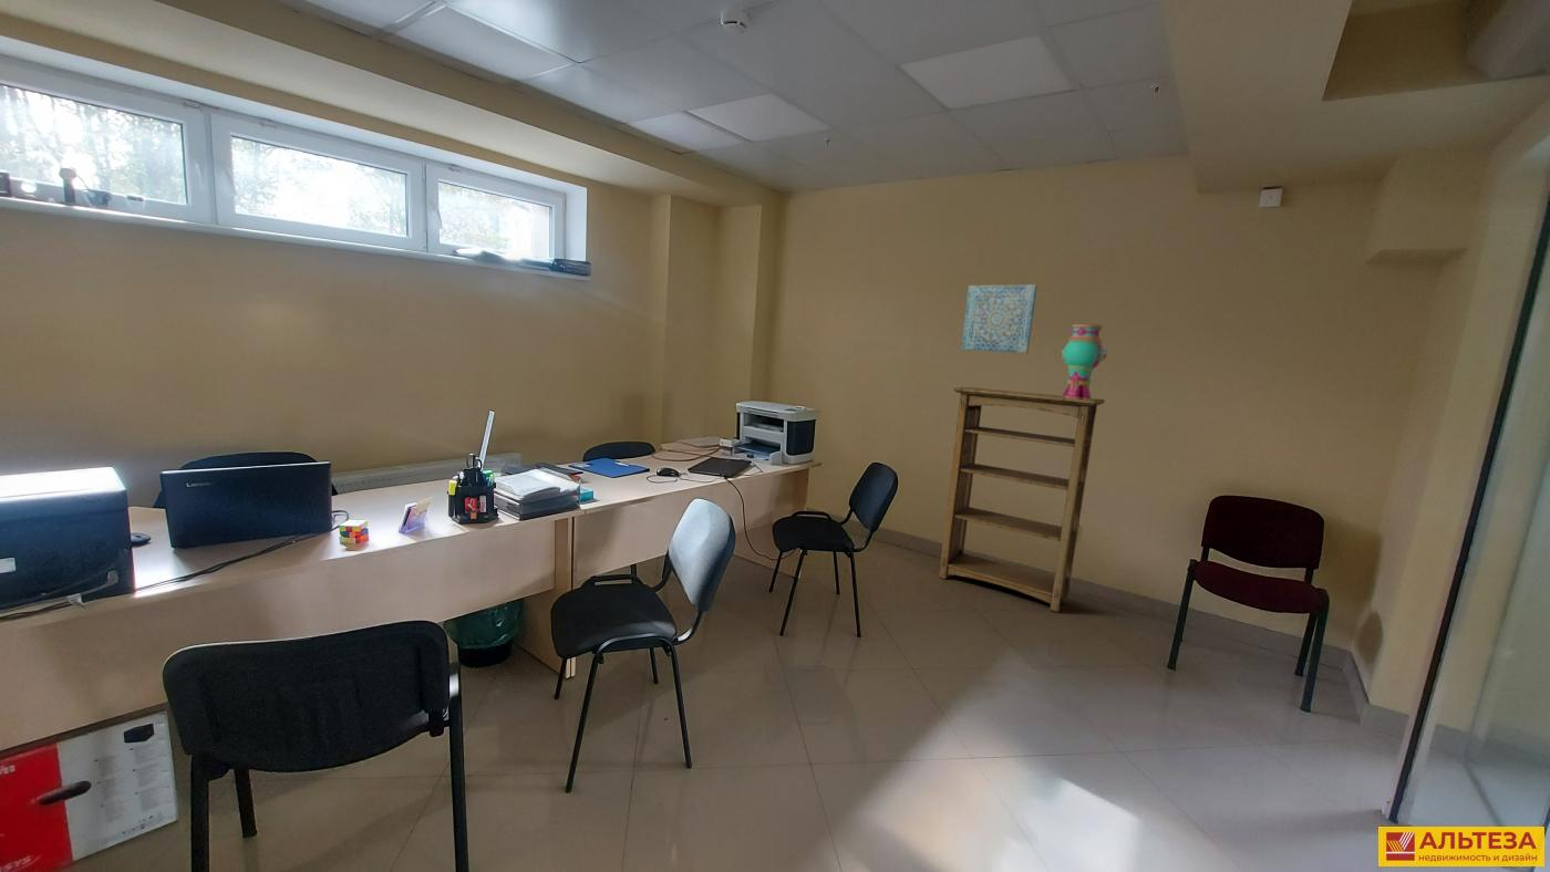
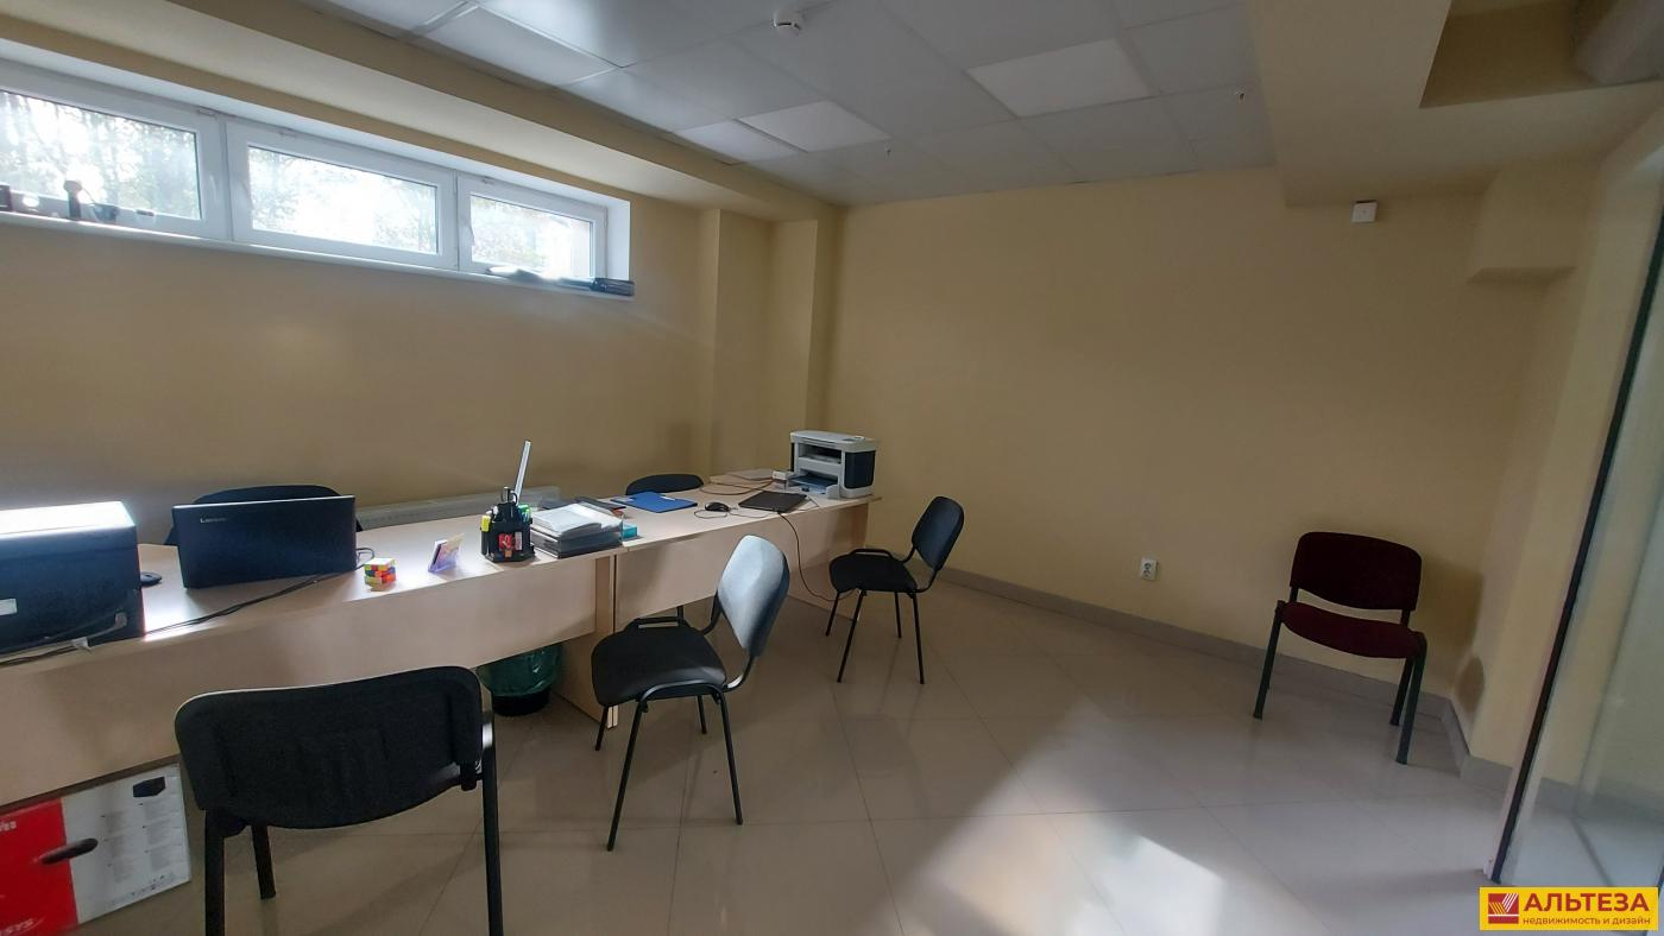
- bookshelf [938,386,1106,613]
- wall art [960,283,1038,354]
- decorative vase [1061,323,1108,399]
